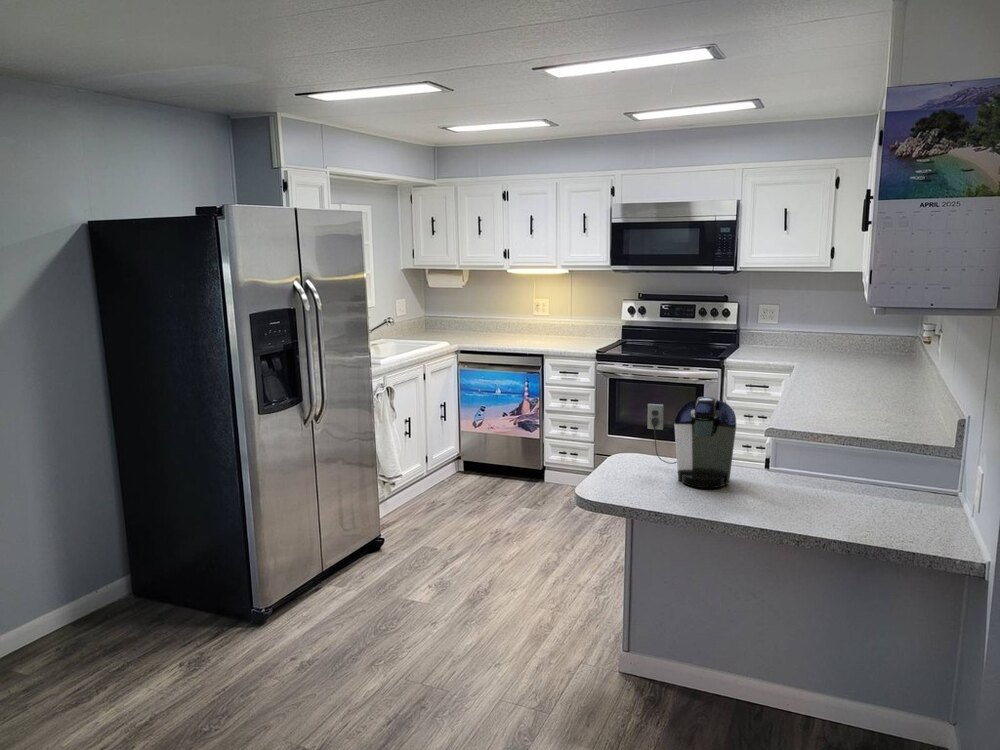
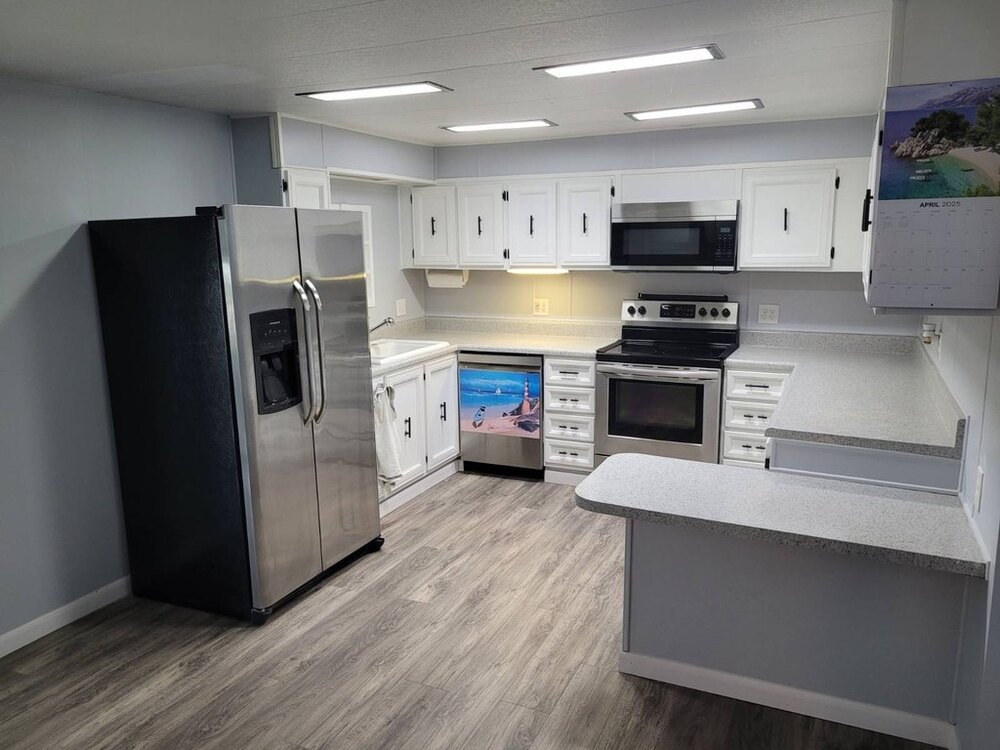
- coffee maker [647,396,737,489]
